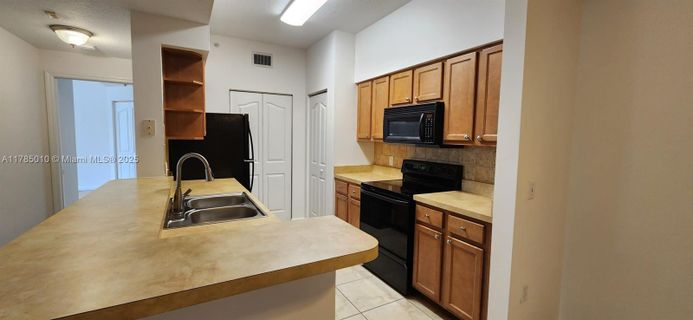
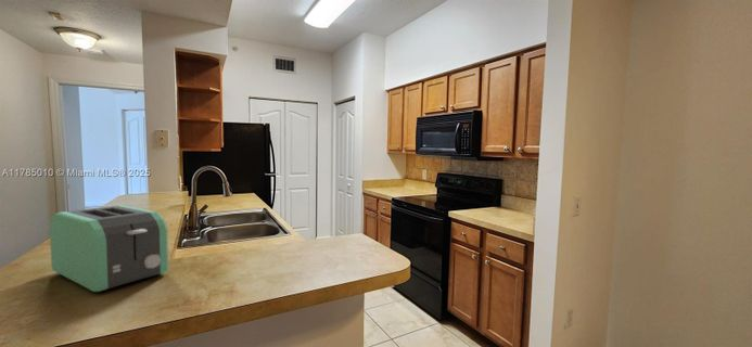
+ toaster [49,204,169,293]
